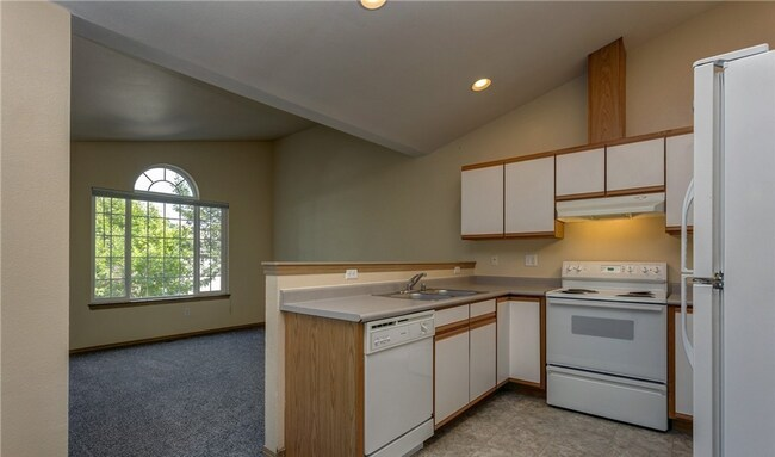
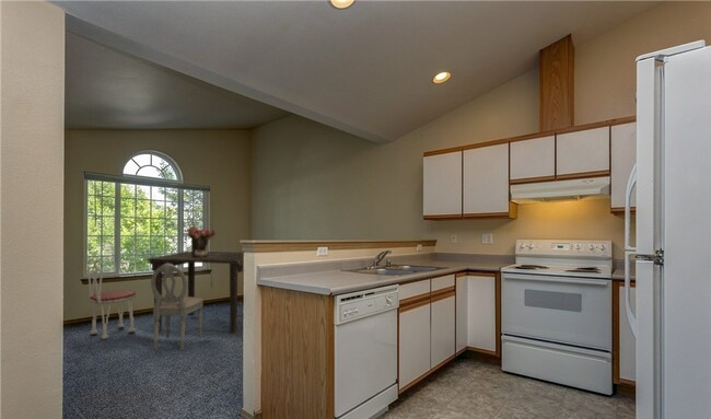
+ dining chair [150,263,205,351]
+ dining table [147,251,244,335]
+ bouquet [186,225,217,257]
+ dining chair [86,258,137,341]
